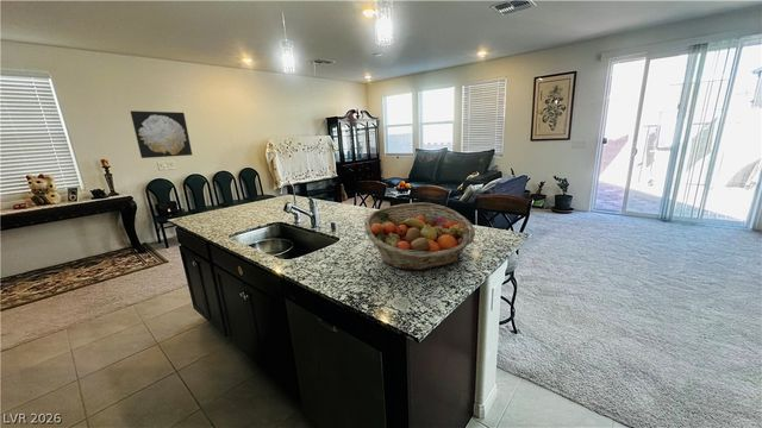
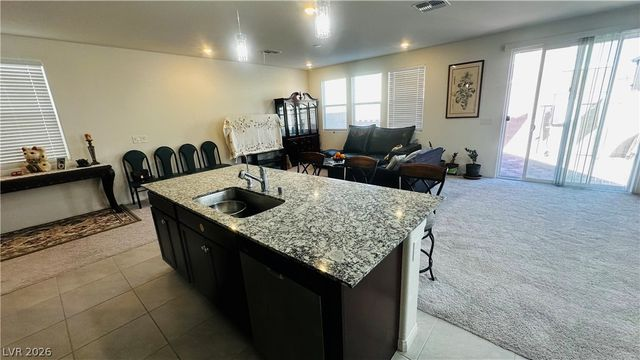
- fruit basket [363,202,476,271]
- wall art [130,109,193,159]
